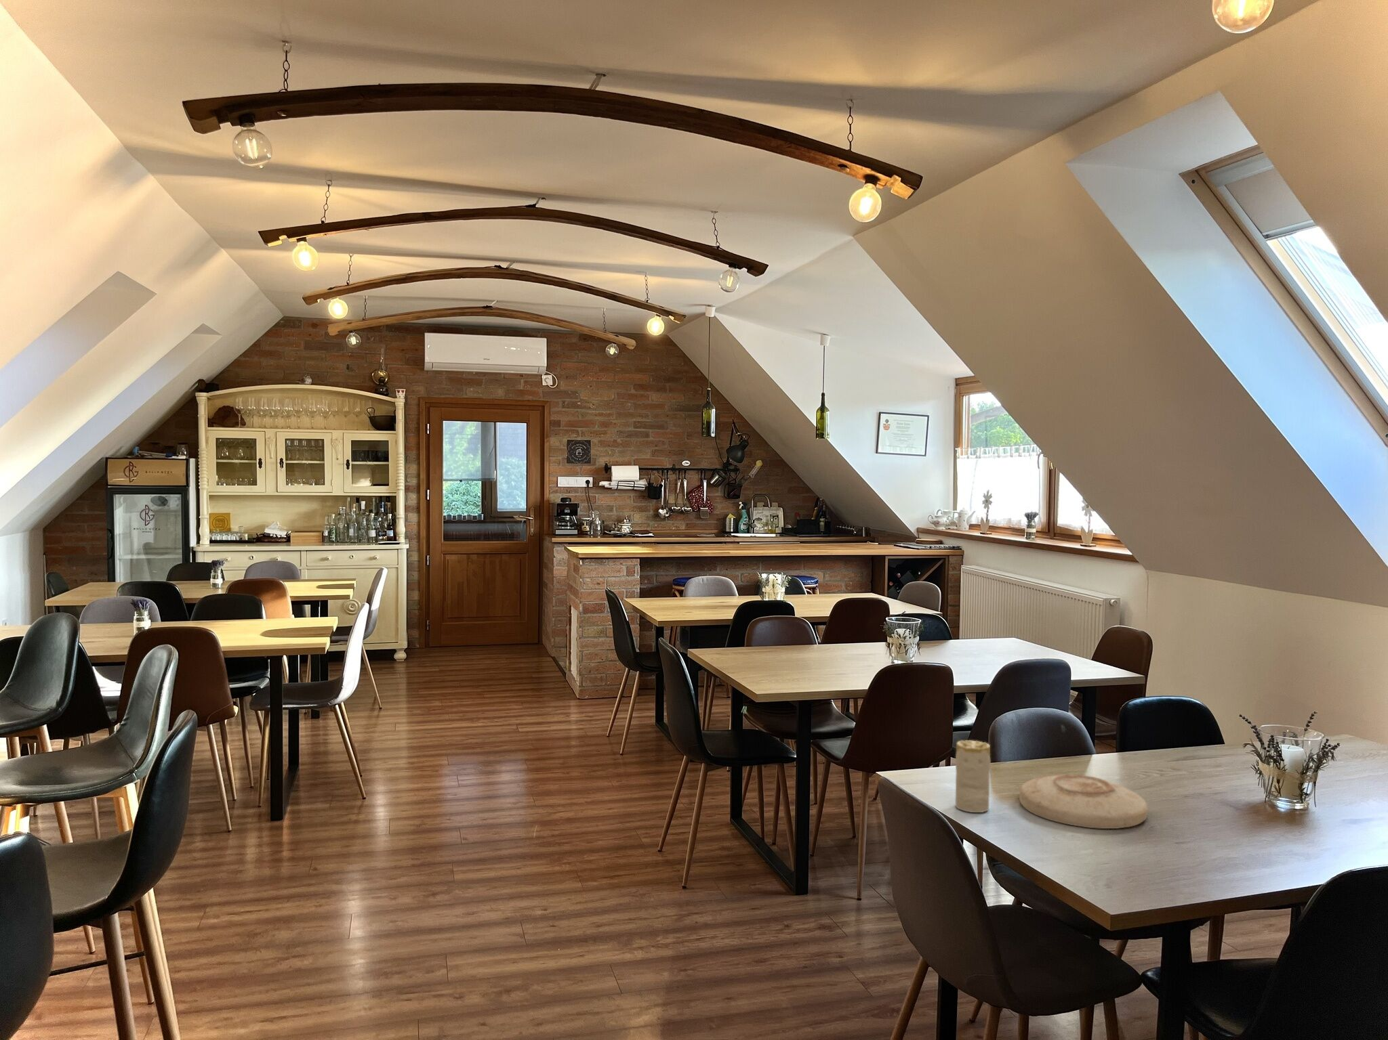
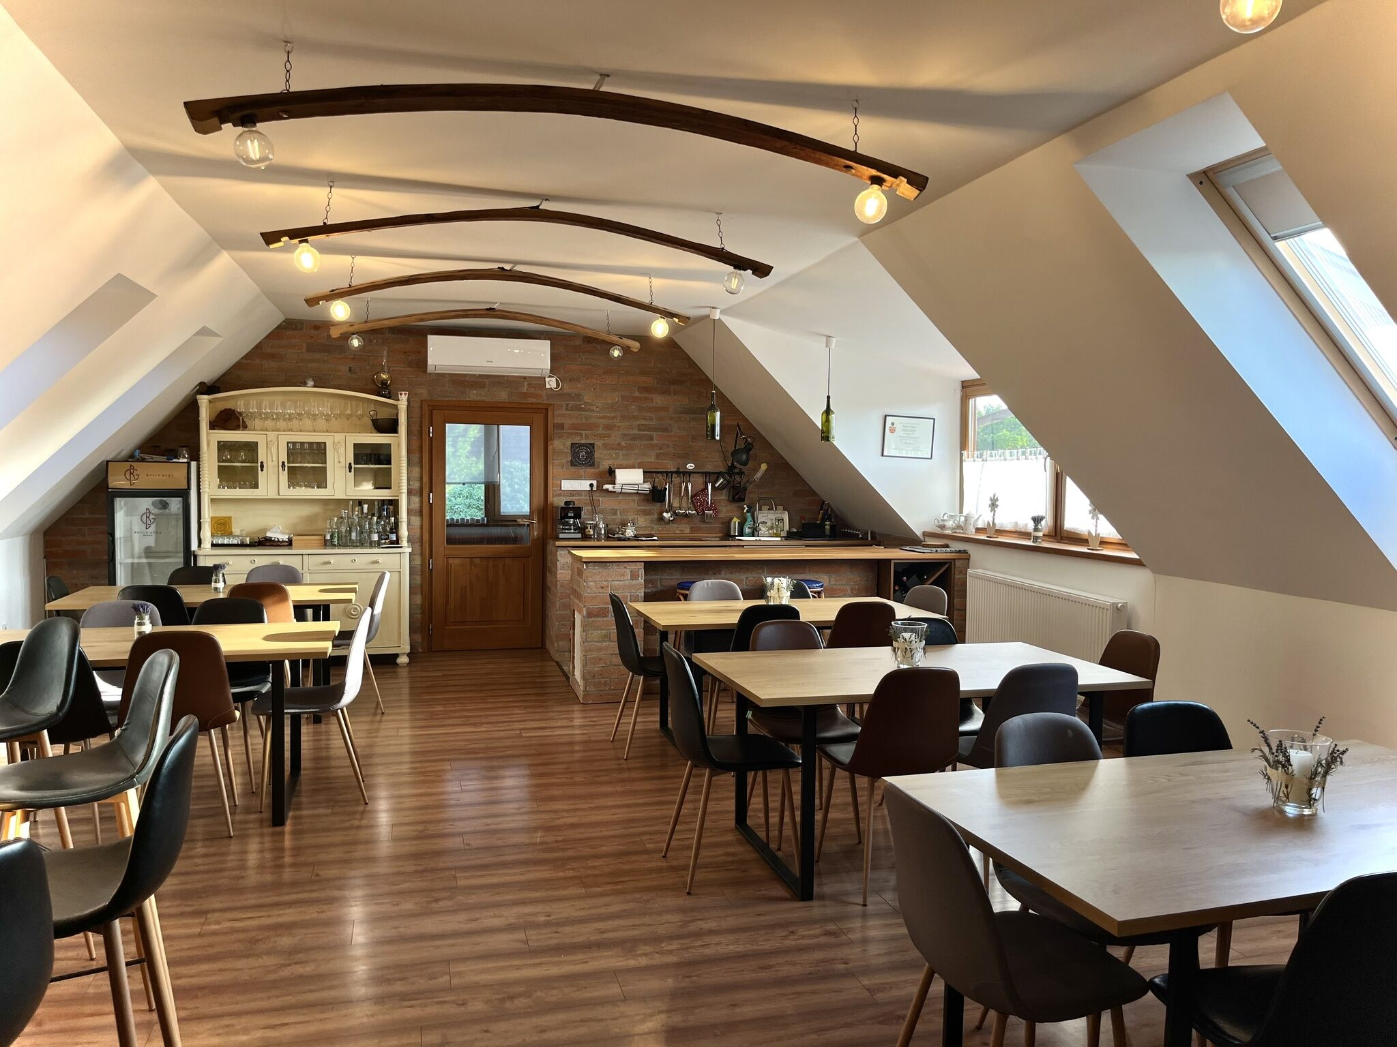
- plate [1019,773,1149,829]
- candle [955,740,991,813]
